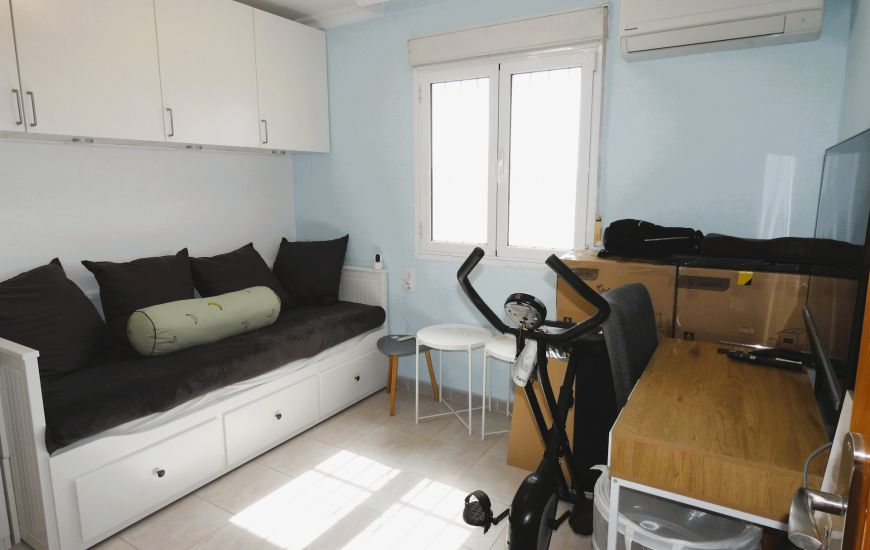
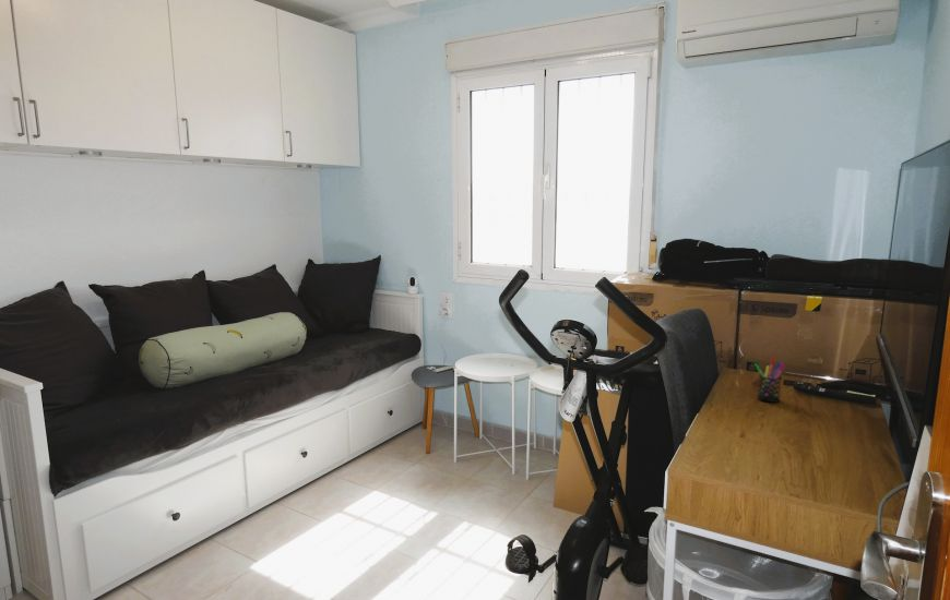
+ pen holder [753,356,786,404]
